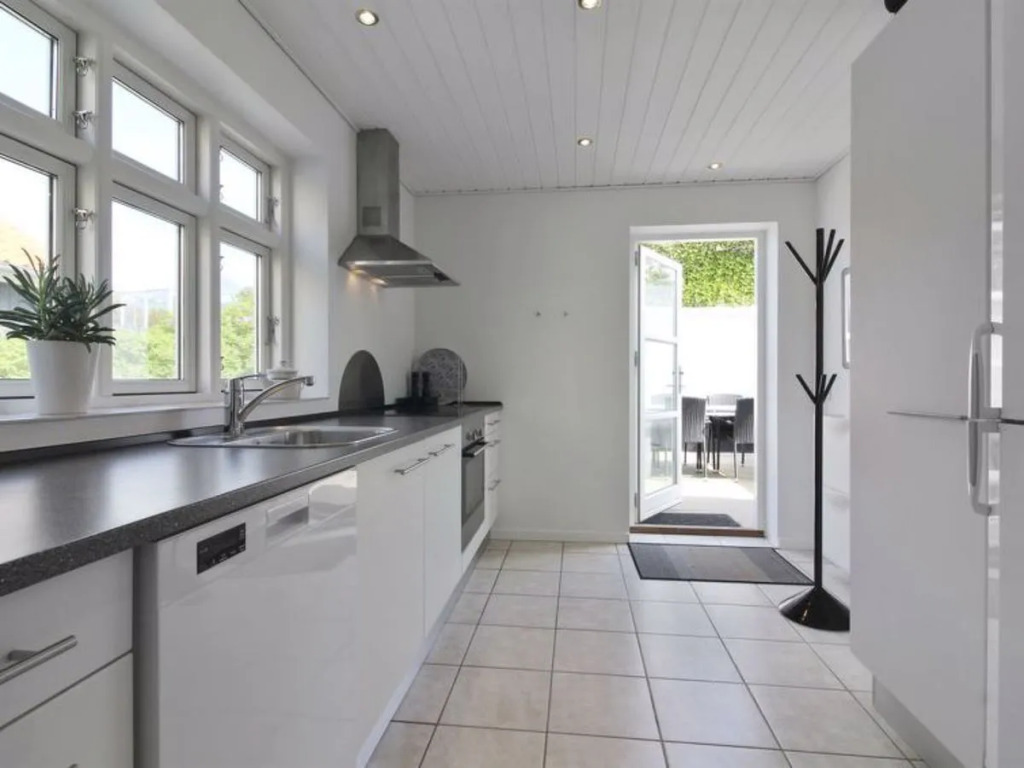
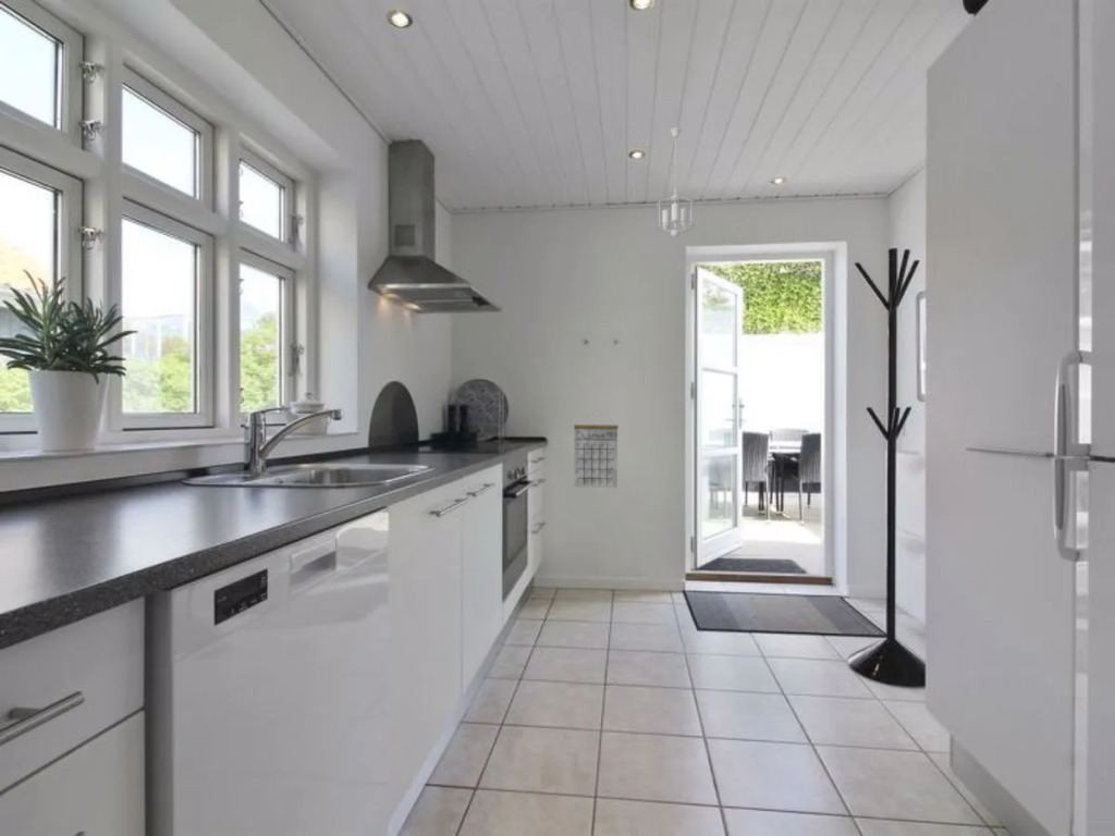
+ pendant light [654,126,696,239]
+ calendar [573,410,620,489]
